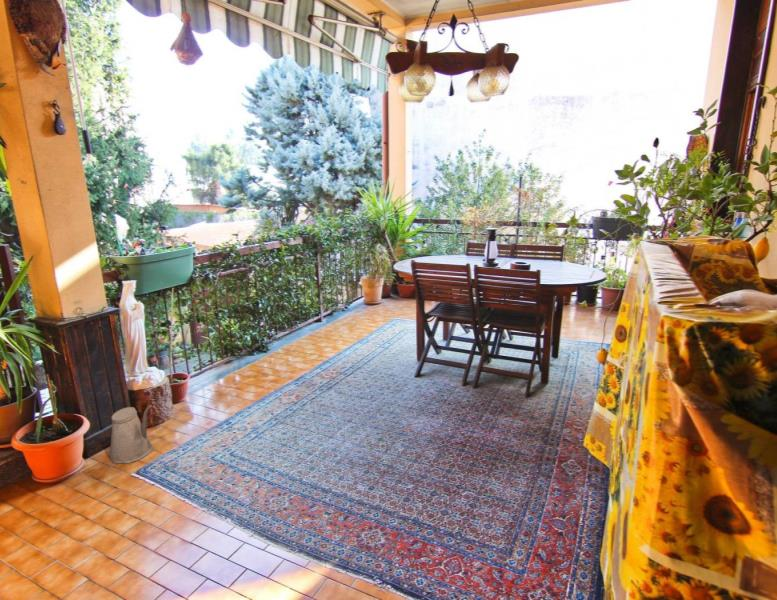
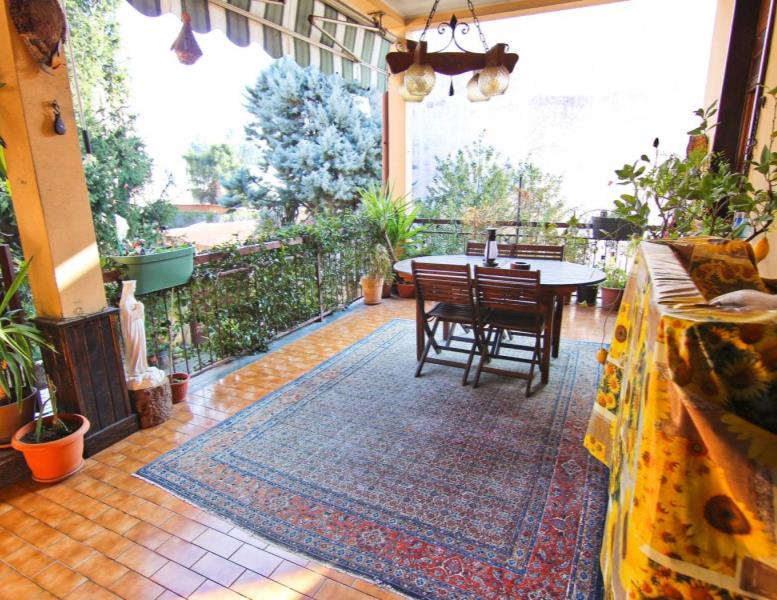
- watering can [109,404,153,464]
